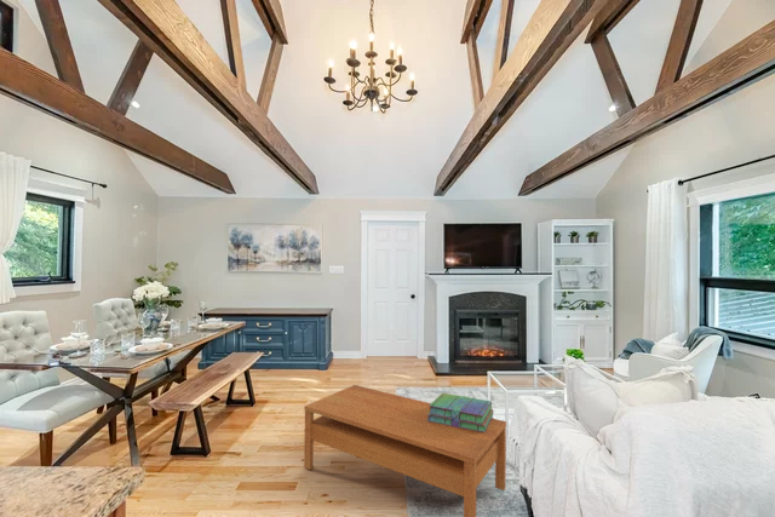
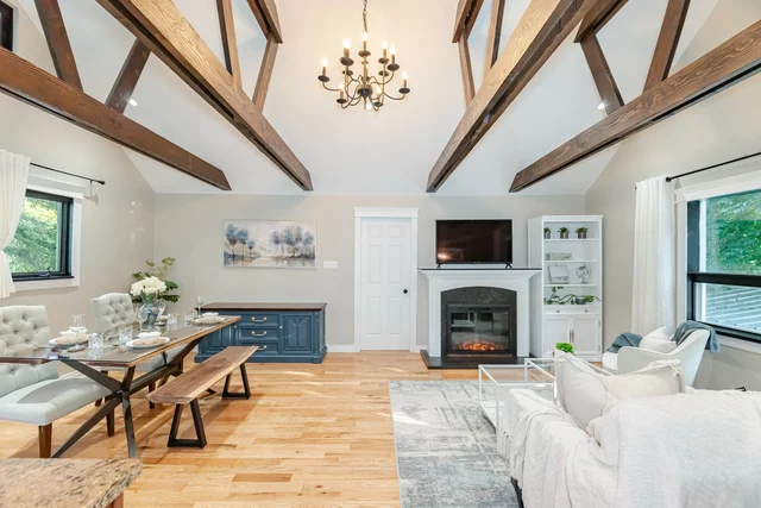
- stack of books [427,392,494,432]
- coffee table [303,384,507,517]
